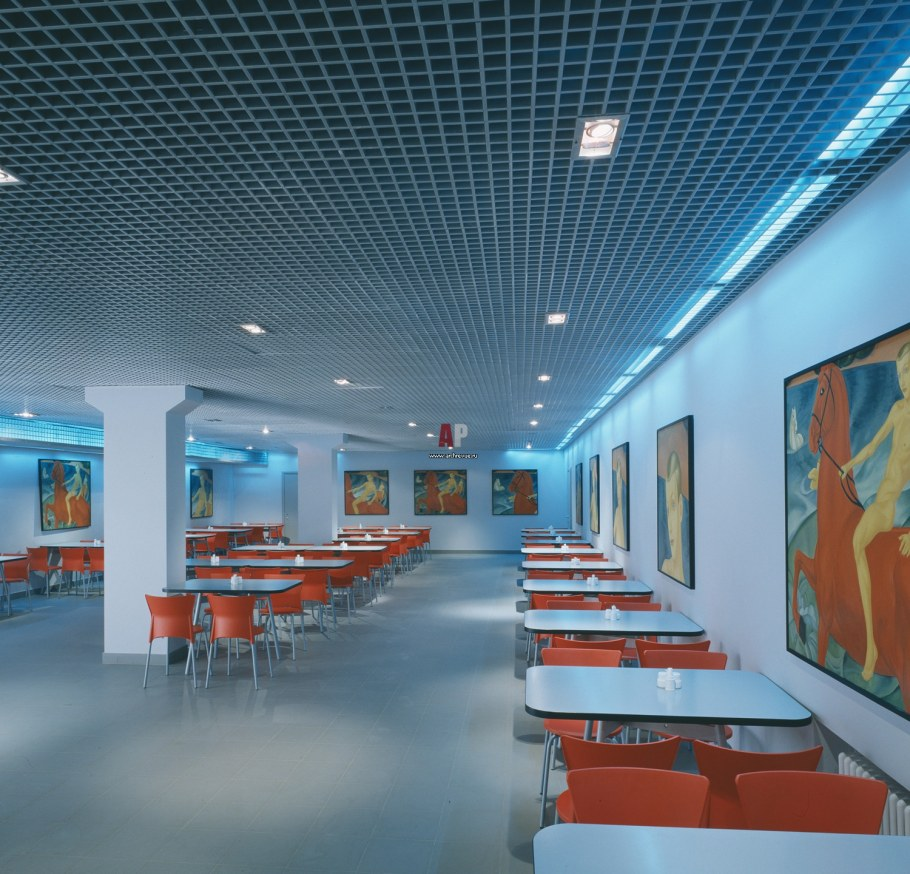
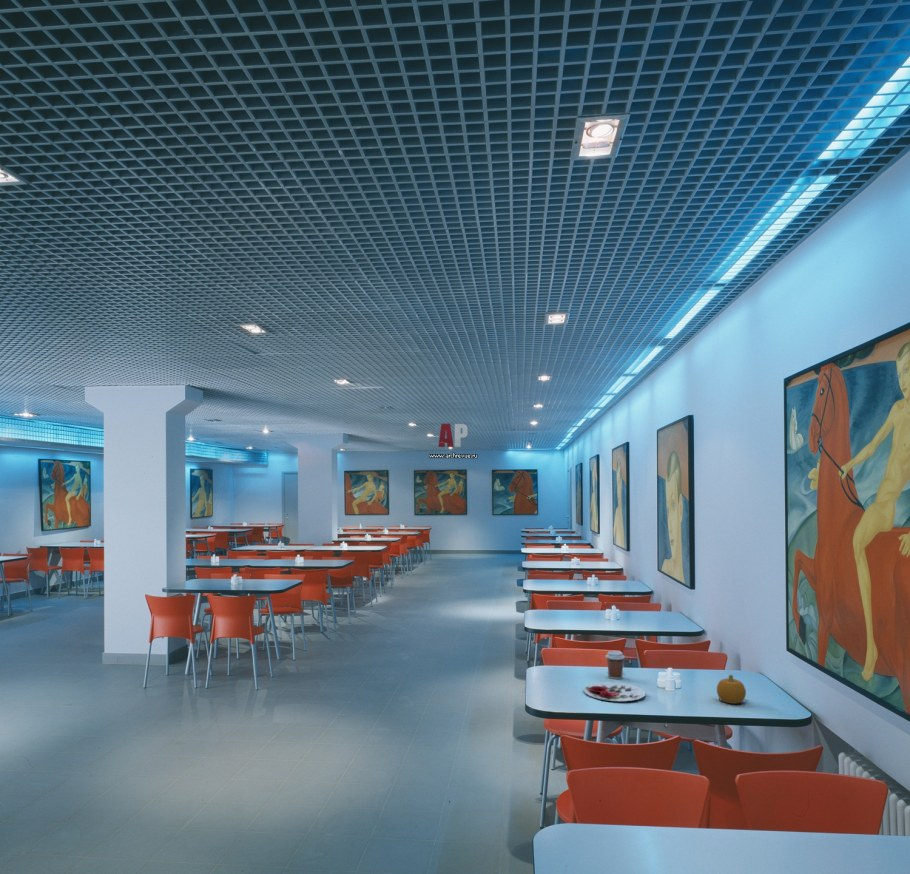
+ fruit [716,674,747,705]
+ plate [583,681,646,702]
+ coffee cup [605,650,626,680]
